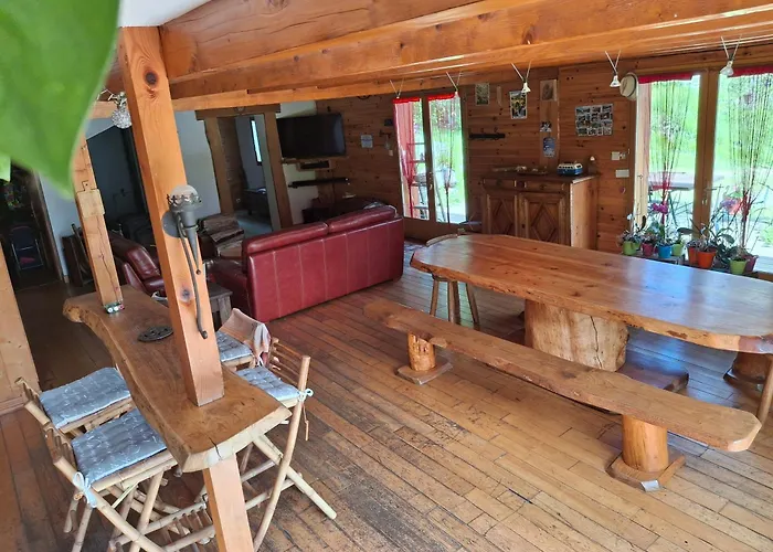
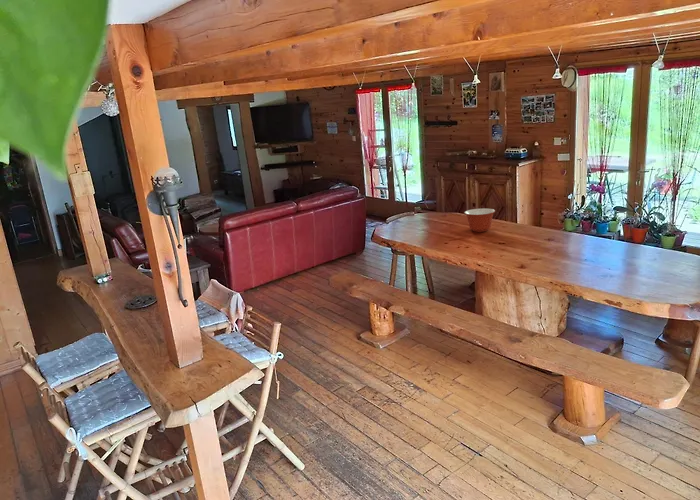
+ mixing bowl [463,207,496,233]
